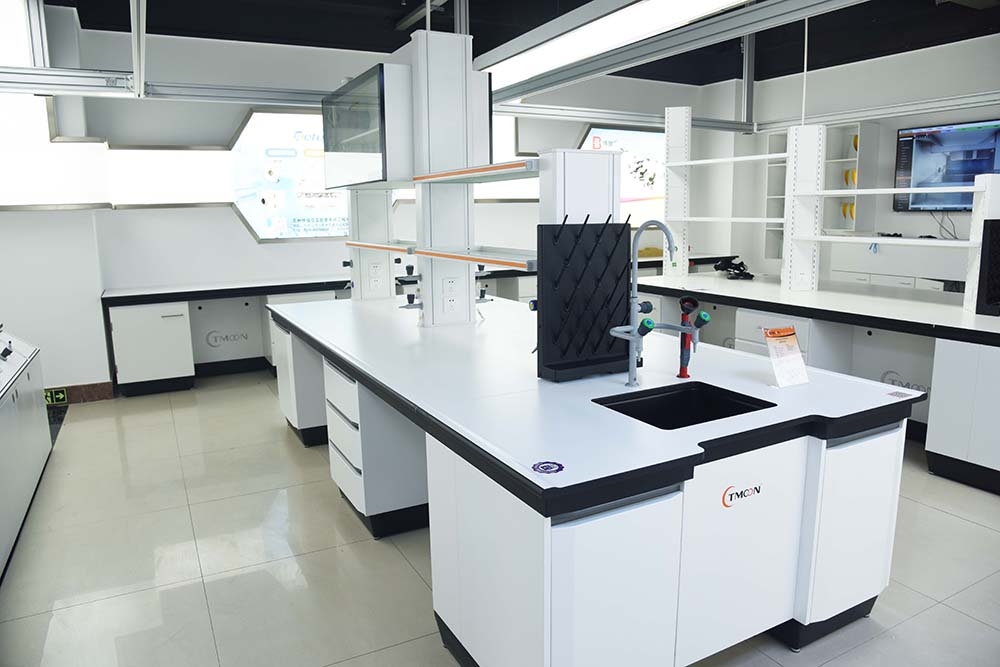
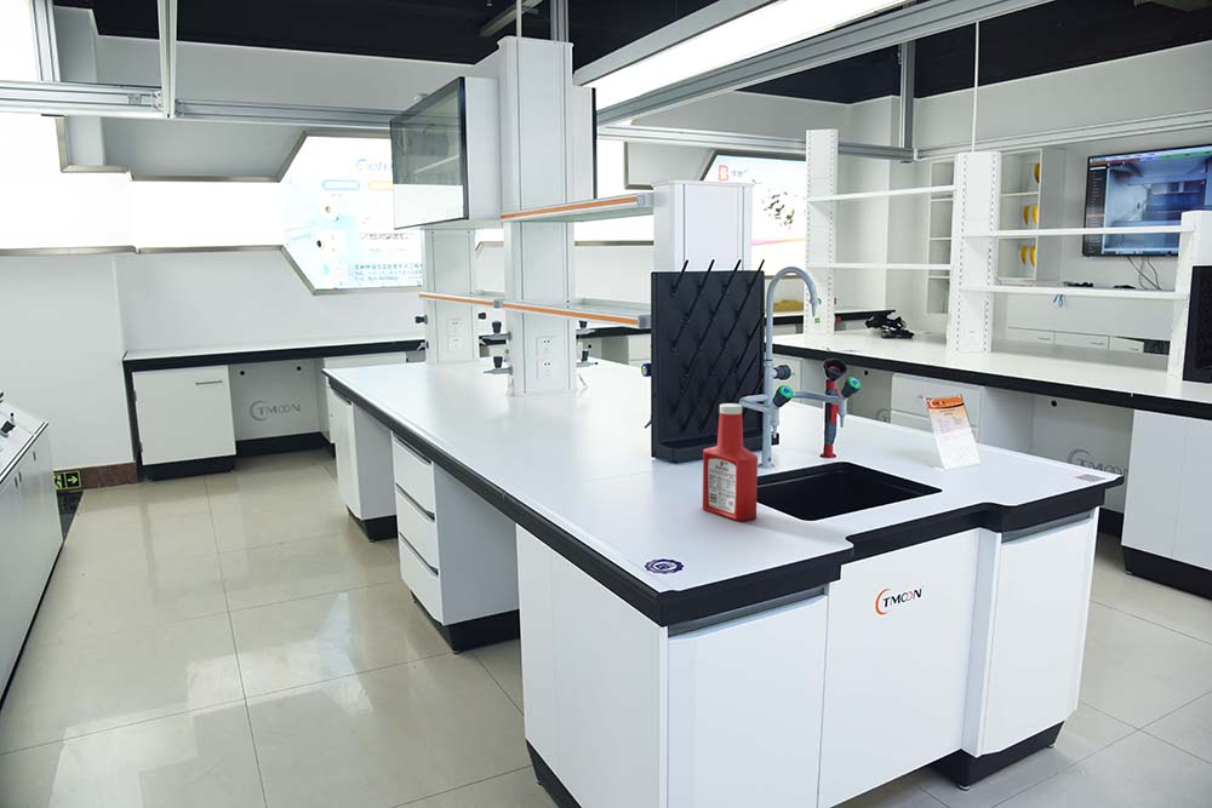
+ soap bottle [702,402,759,522]
